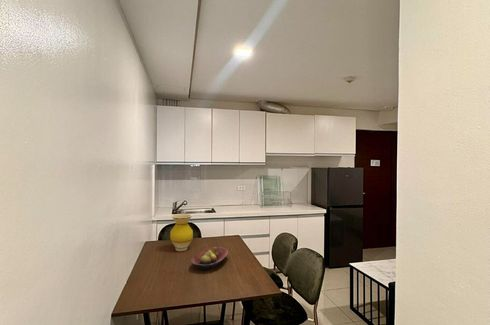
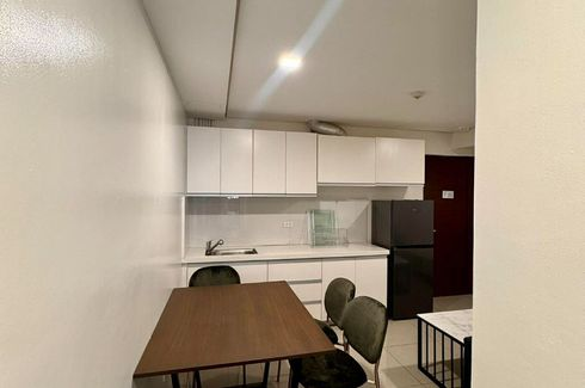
- vase [169,213,194,252]
- fruit bowl [190,246,229,271]
